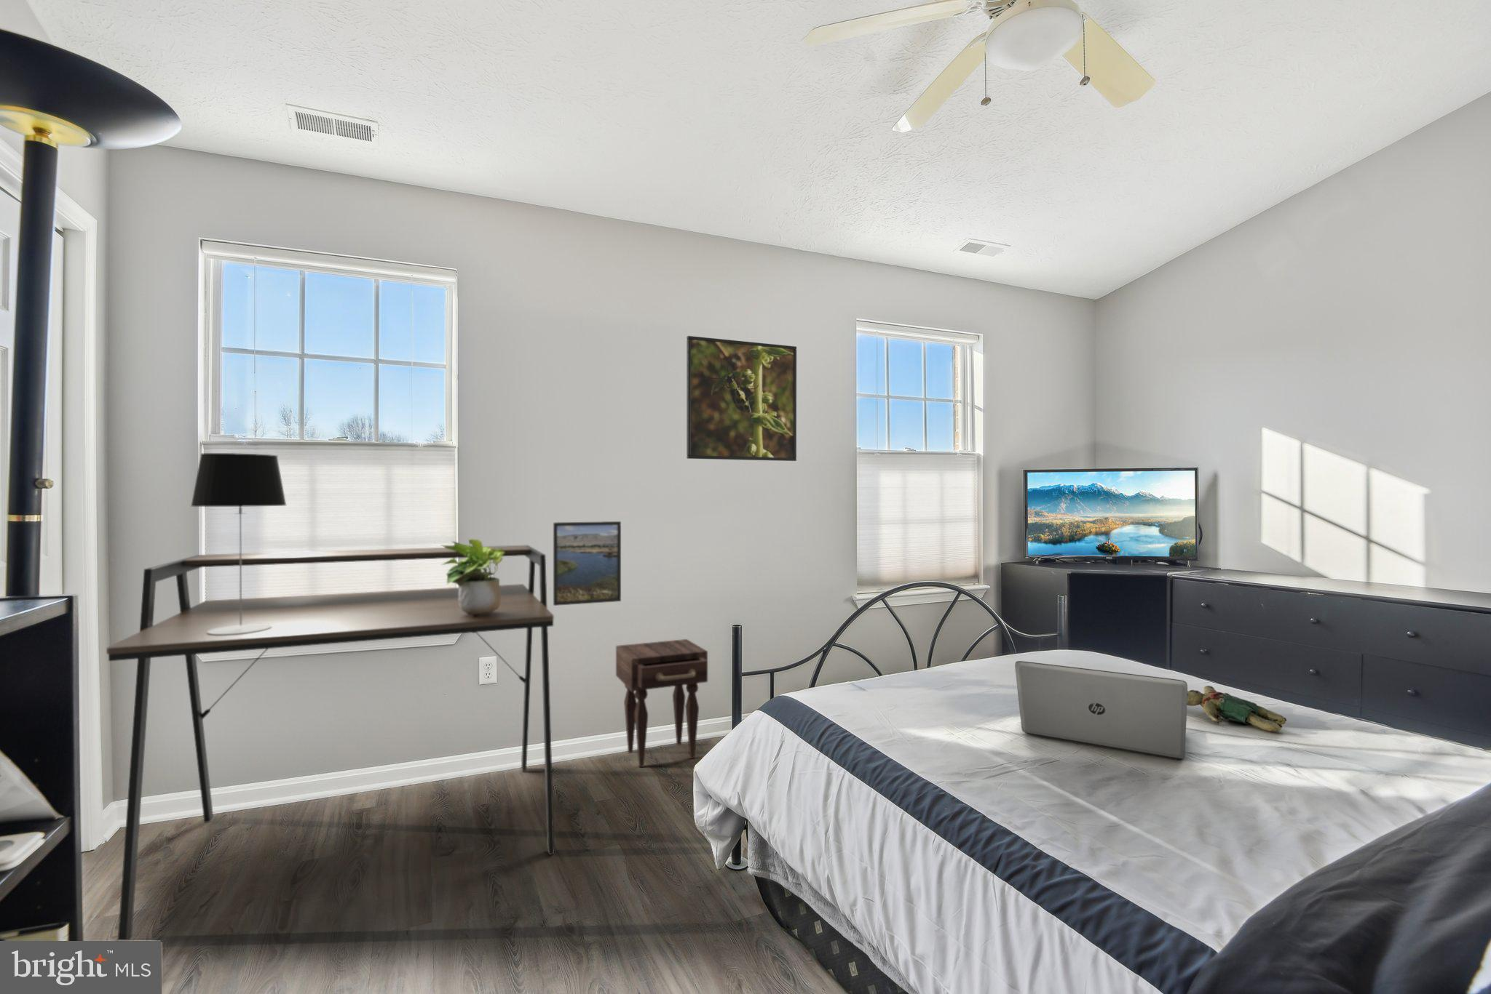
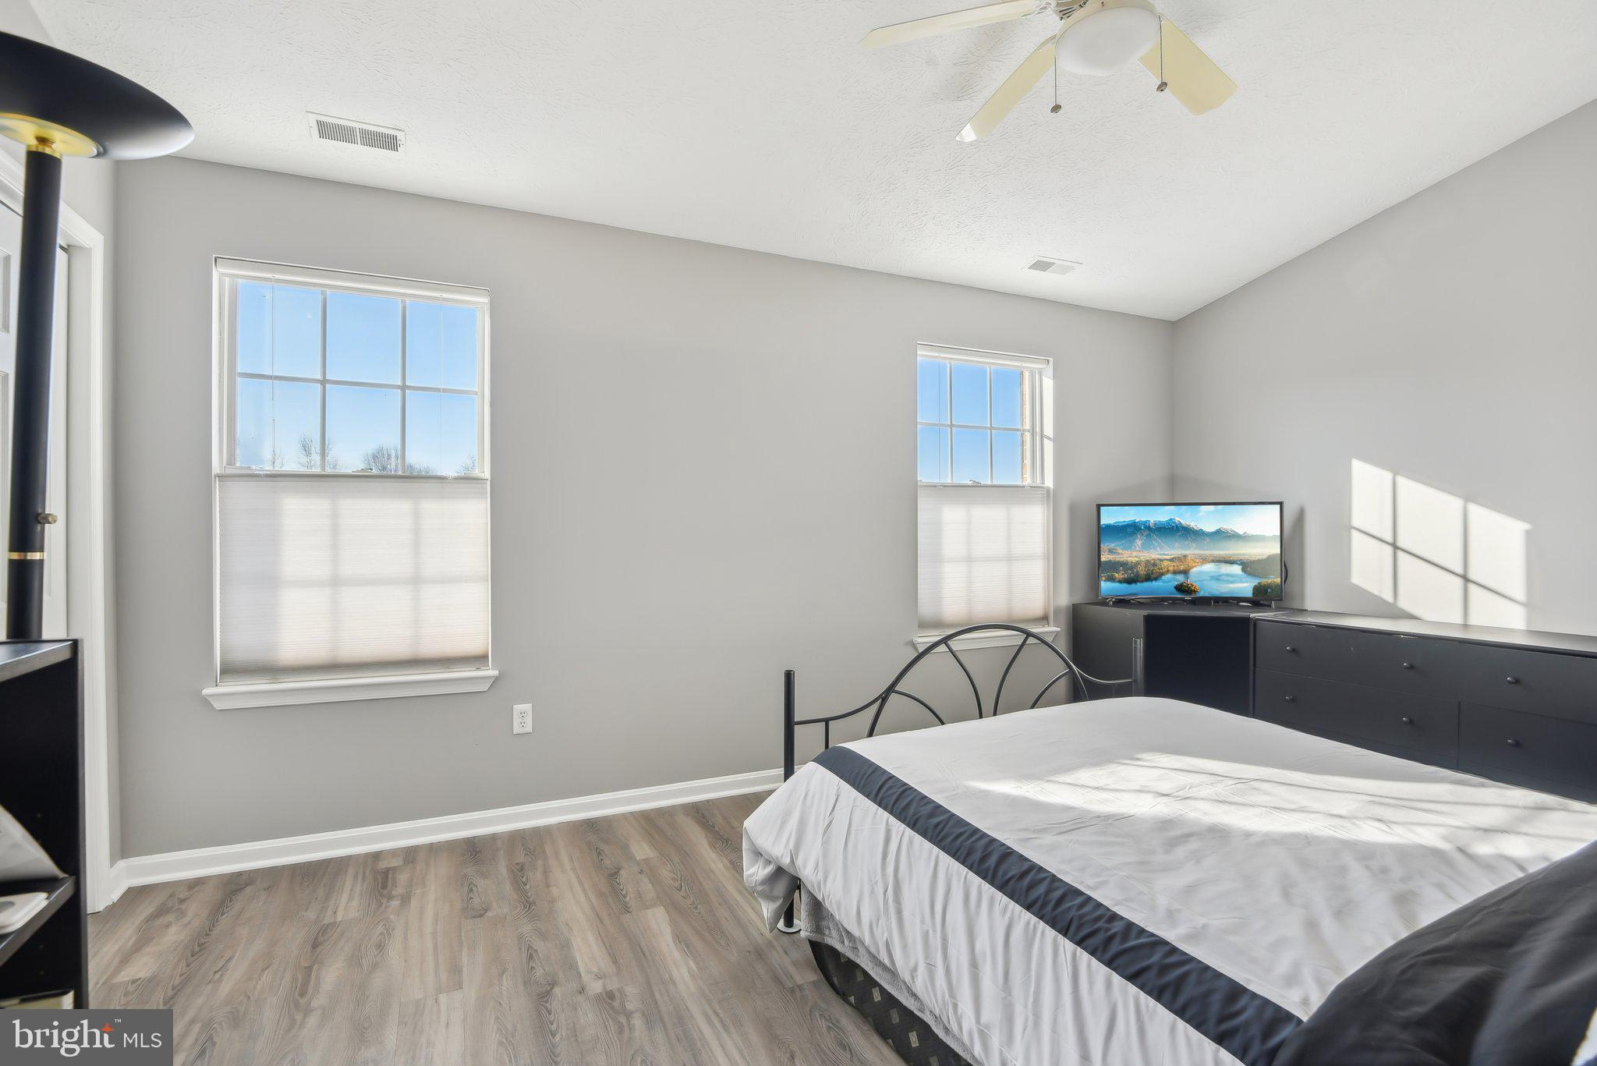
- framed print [686,335,797,462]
- desk [105,545,555,941]
- nightstand [615,638,708,768]
- table lamp [190,453,288,636]
- laptop [1014,660,1188,761]
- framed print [553,520,622,607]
- teddy bear [1187,684,1287,732]
- potted plant [441,538,504,616]
